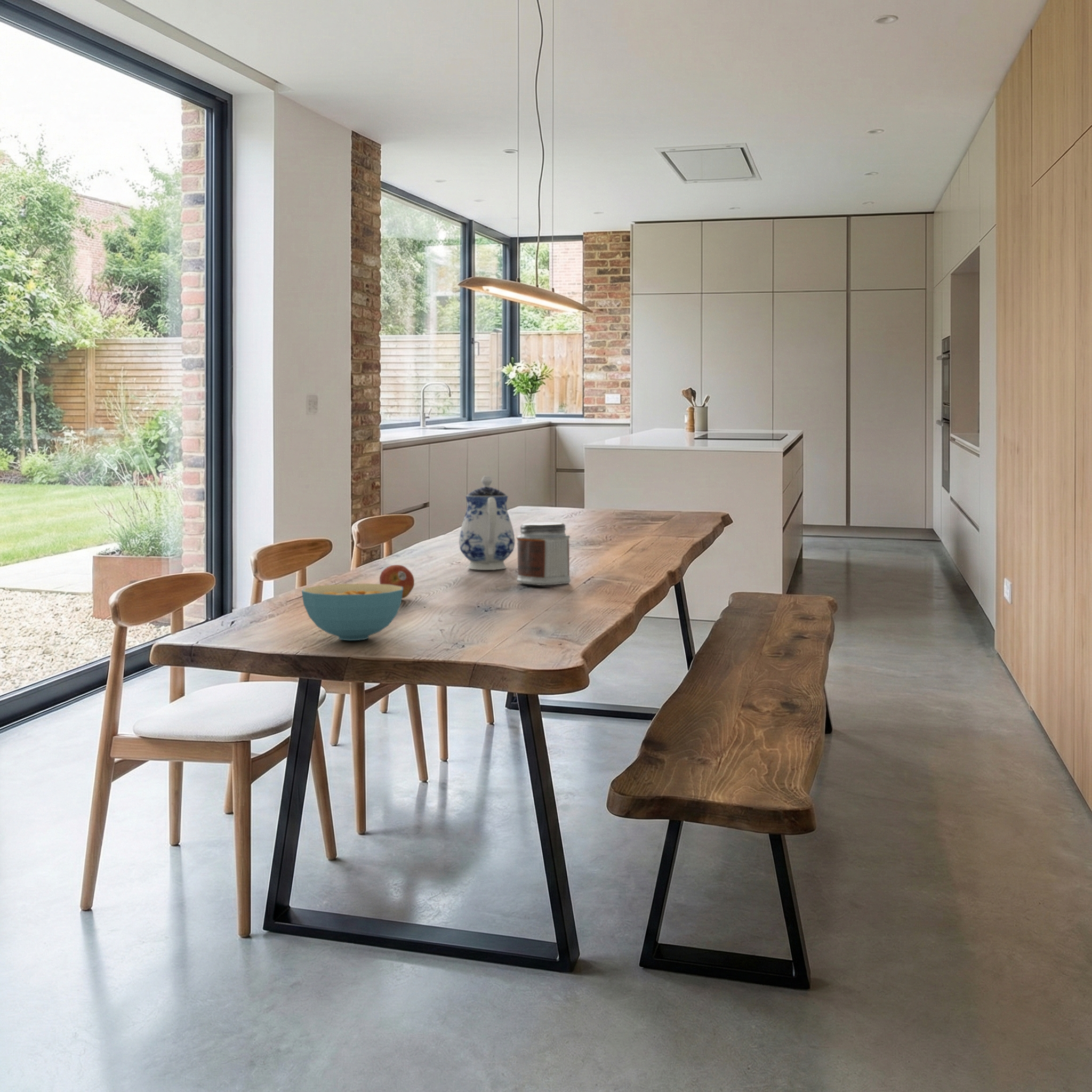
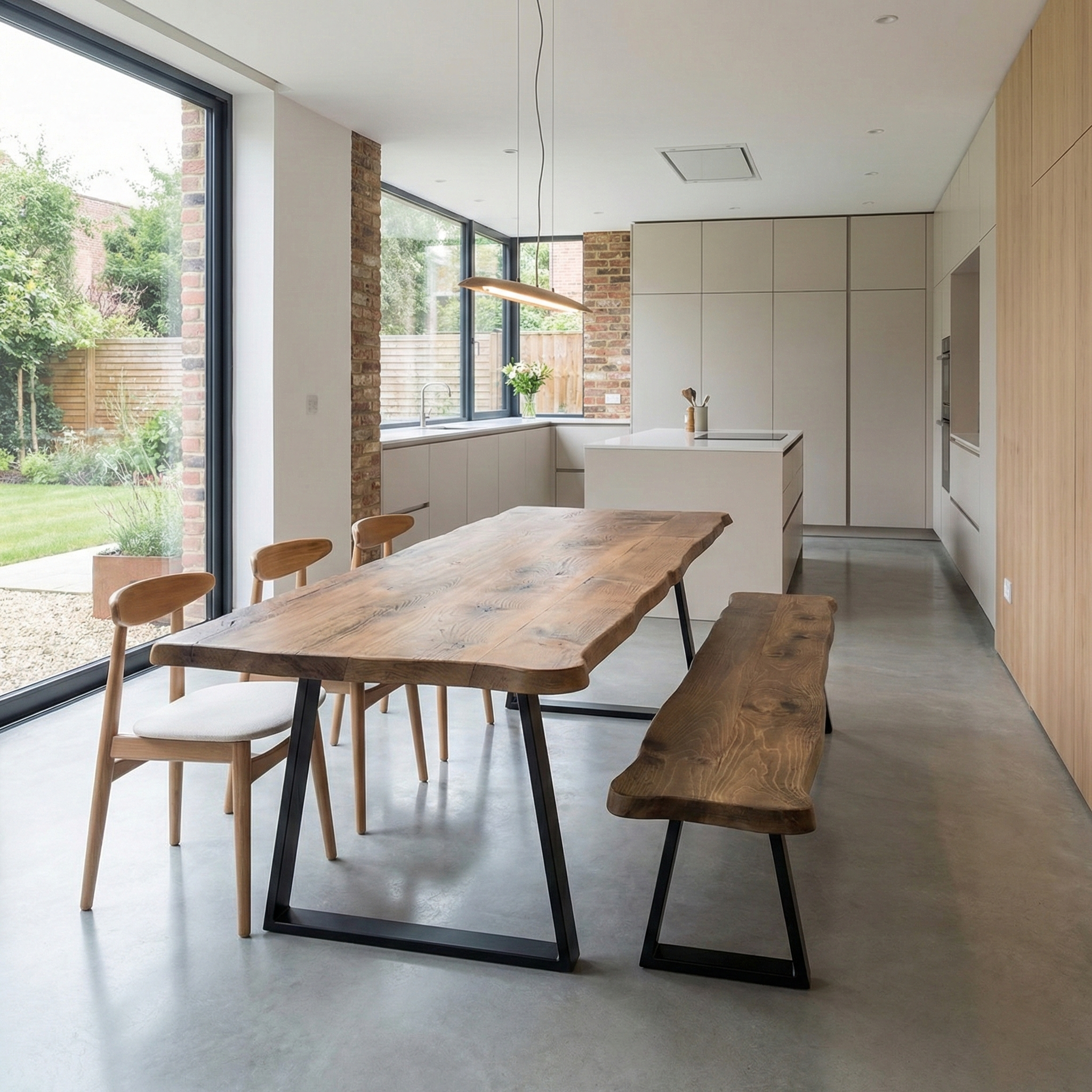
- teapot [459,475,516,571]
- jar [516,522,572,586]
- cereal bowl [301,583,403,641]
- fruit [379,564,415,599]
